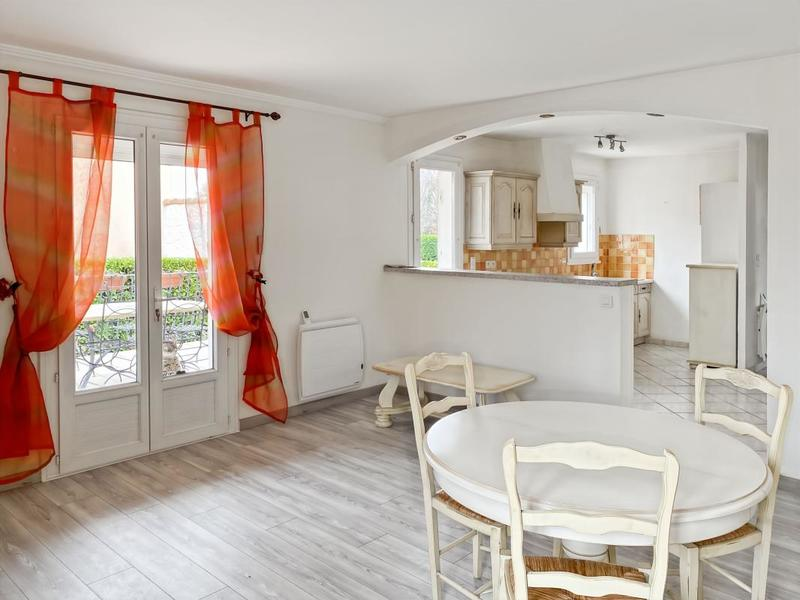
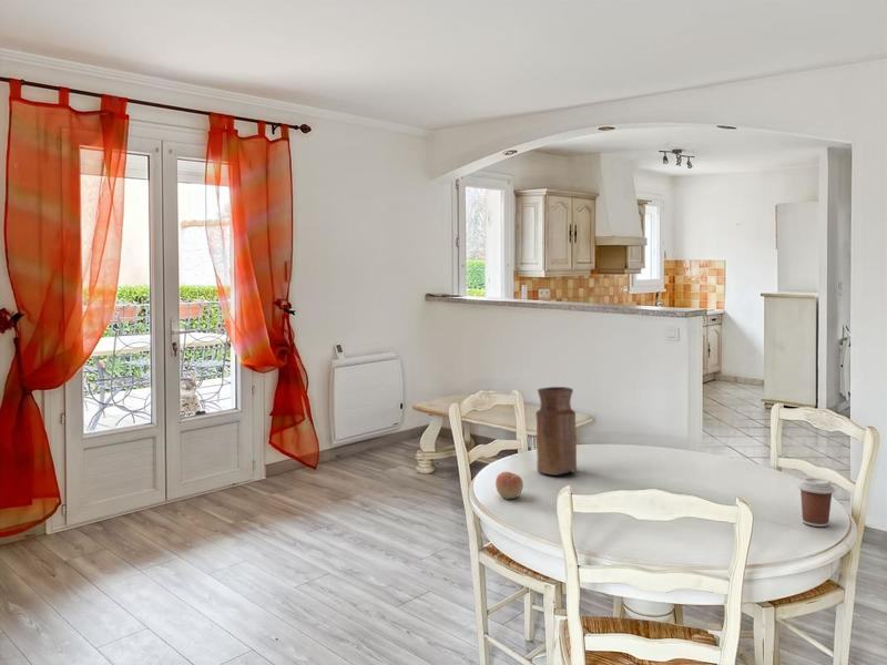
+ apple [495,471,524,500]
+ coffee cup [797,477,836,528]
+ vase [534,386,578,477]
